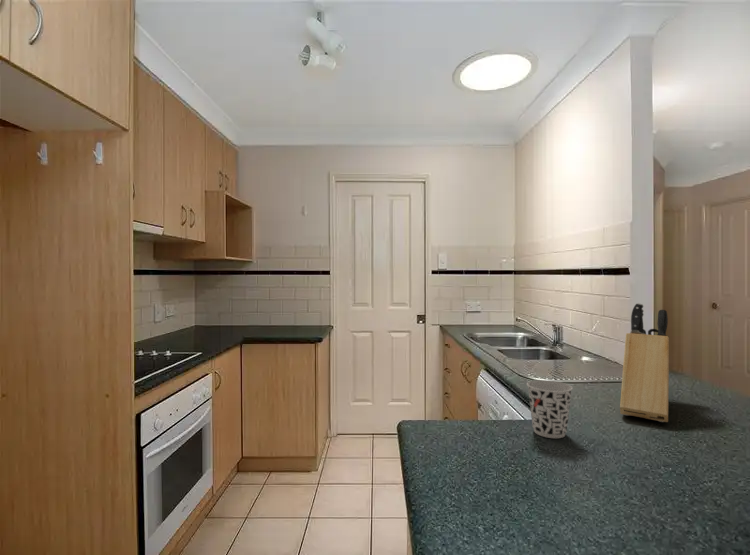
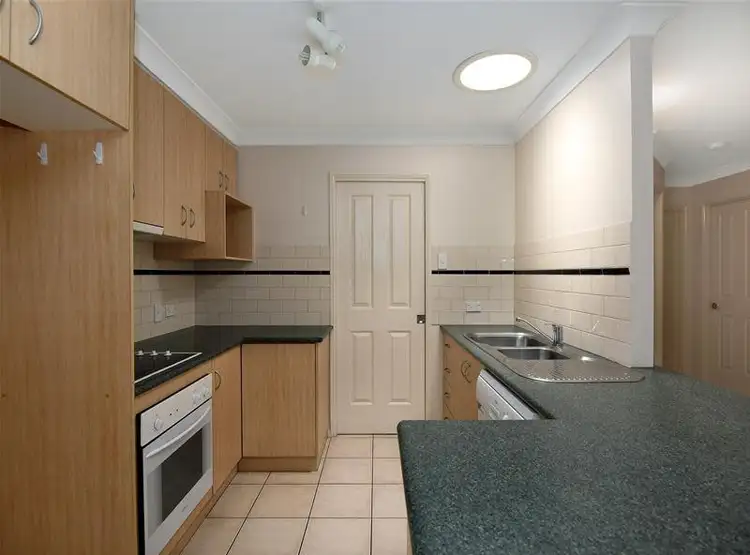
- knife block [619,302,670,423]
- cup [526,379,574,439]
